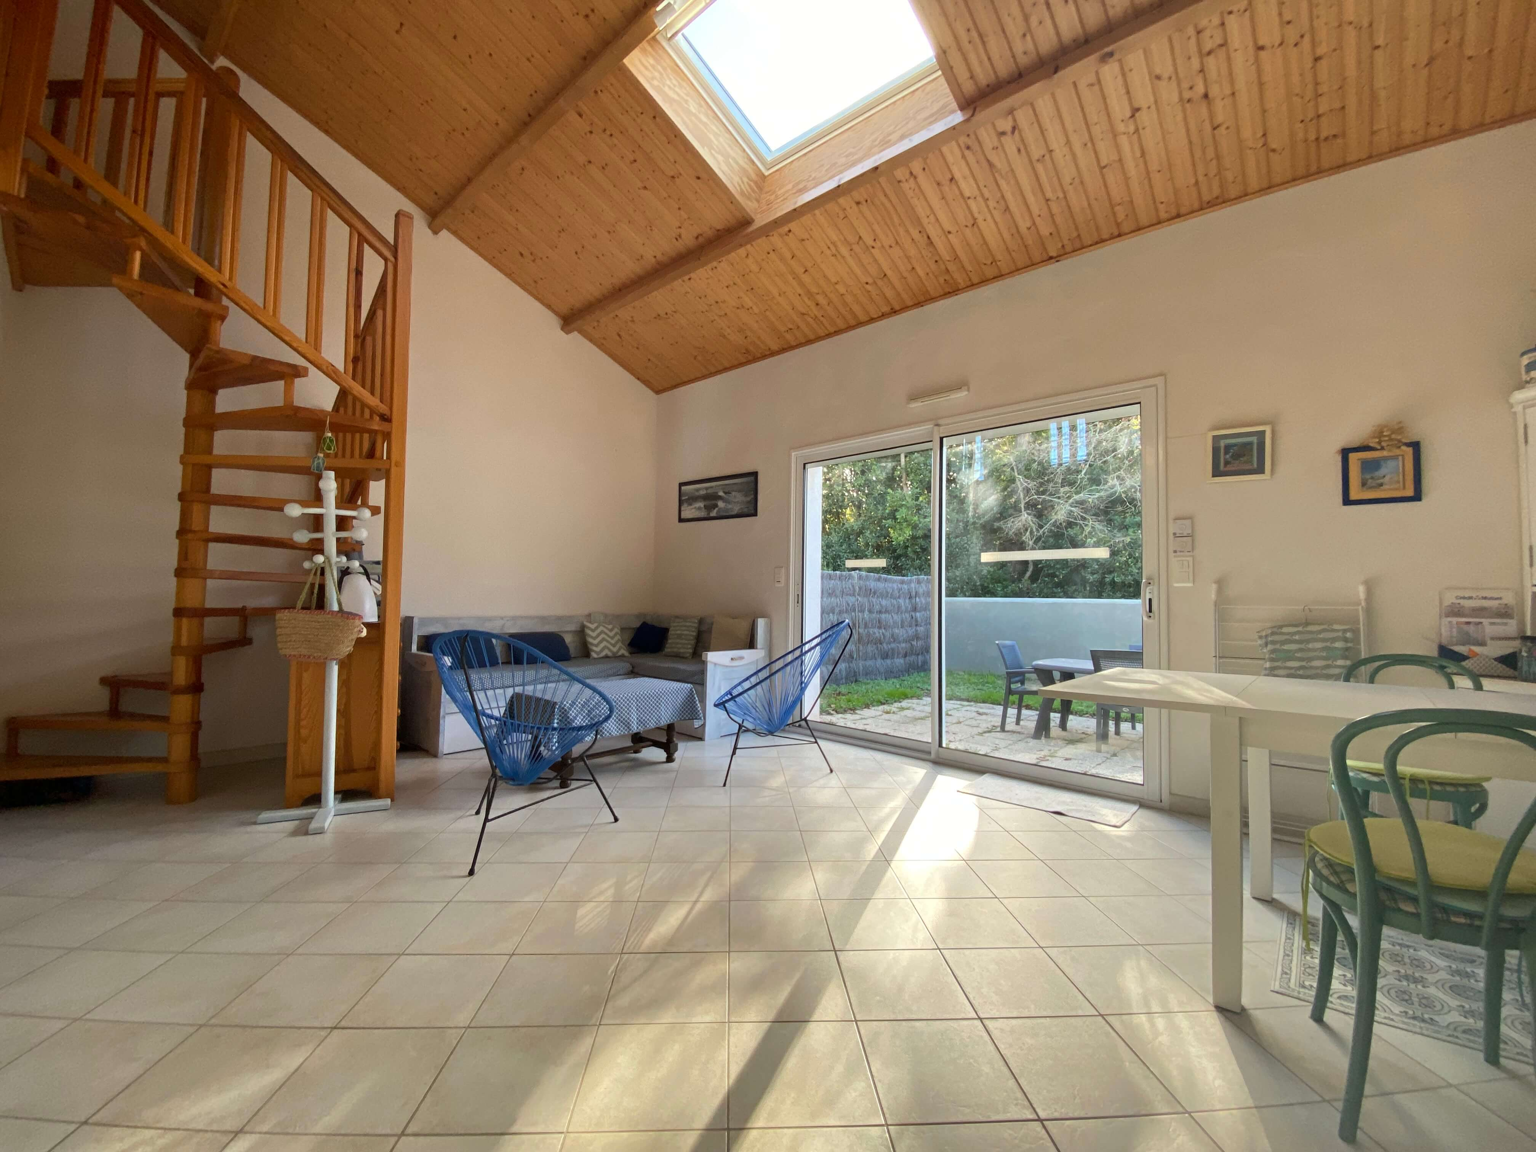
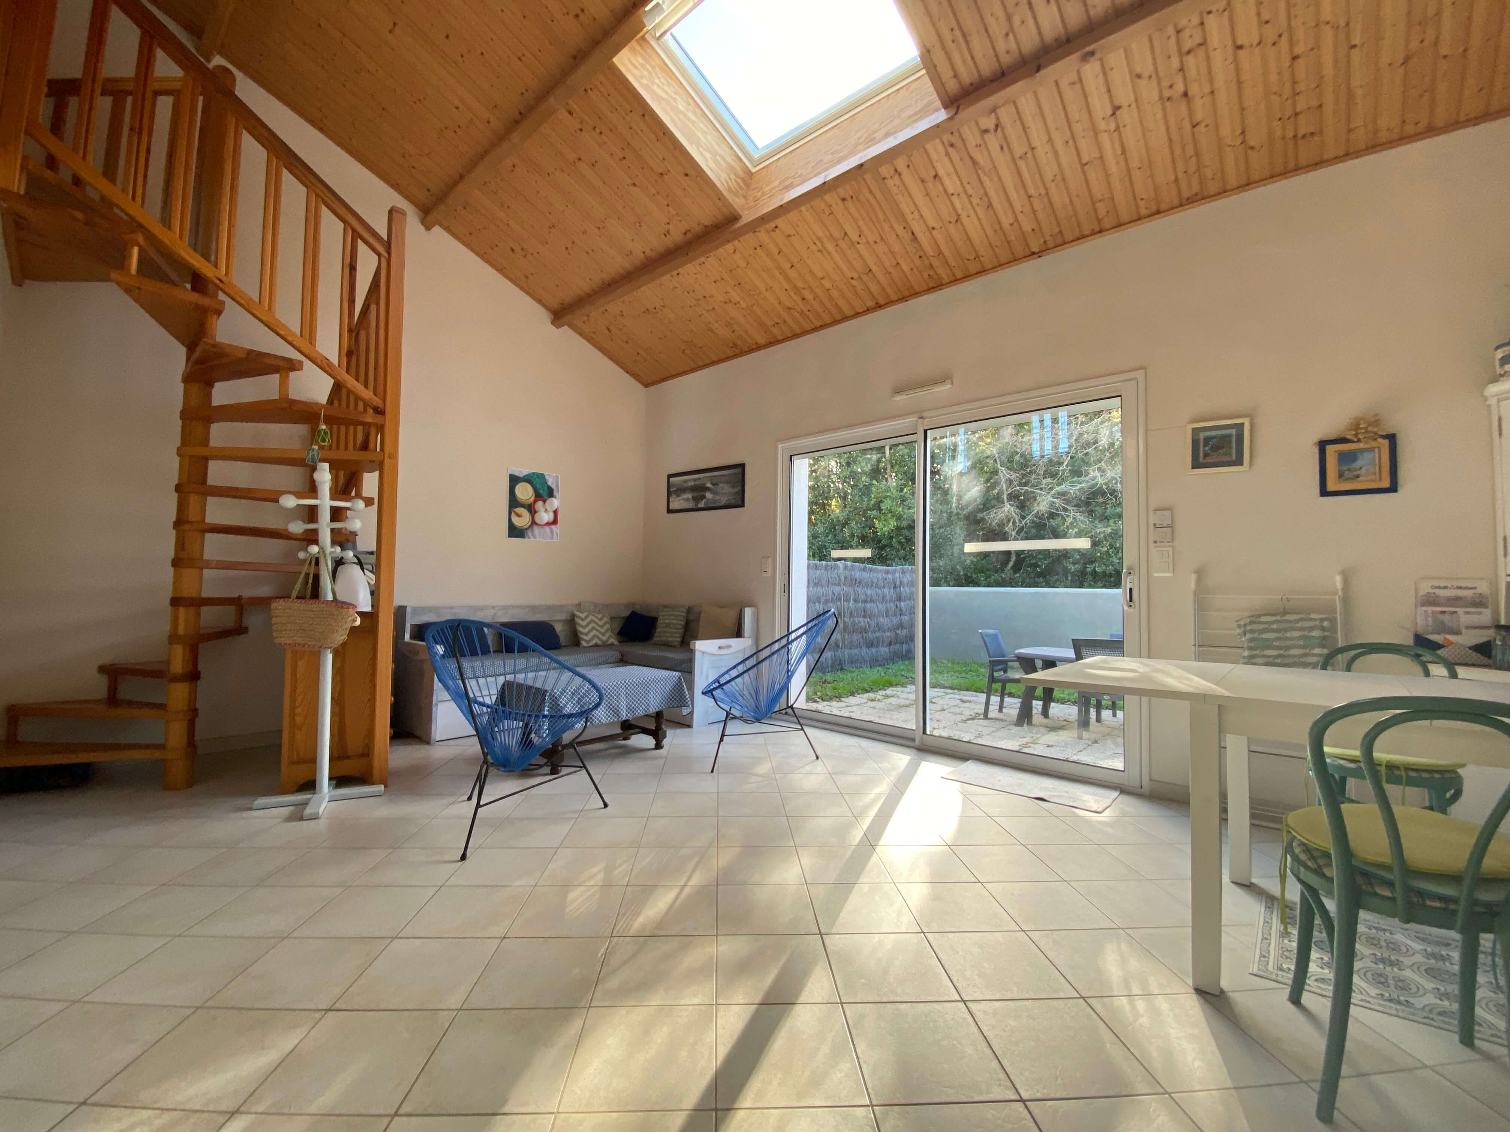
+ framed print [505,467,560,542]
